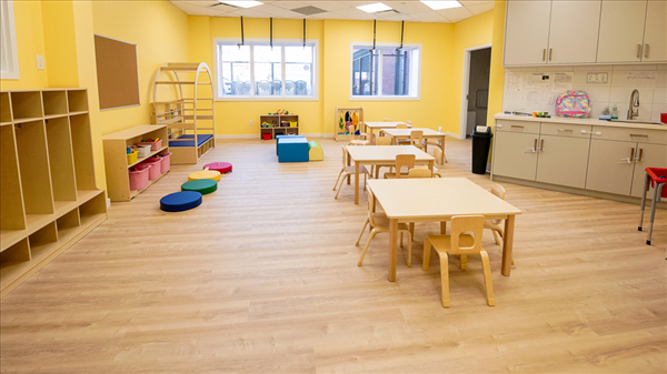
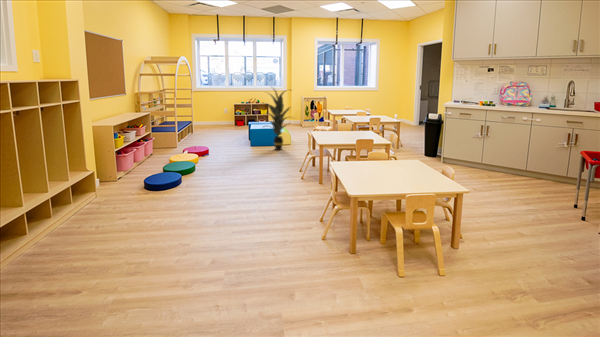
+ indoor plant [260,85,296,151]
